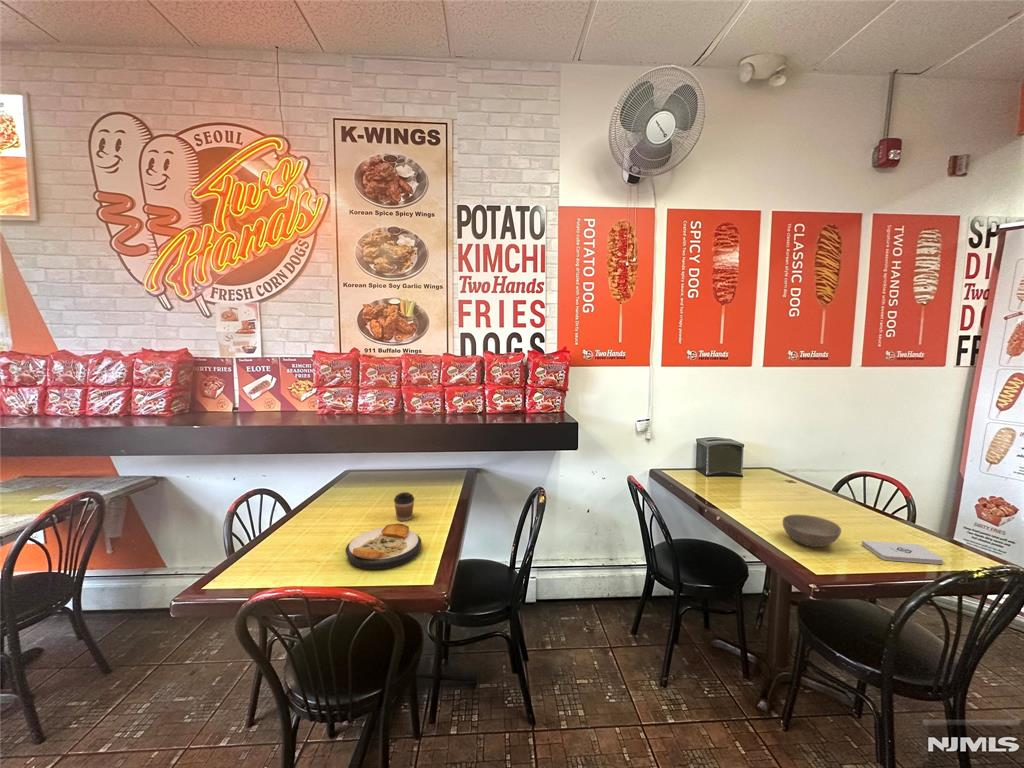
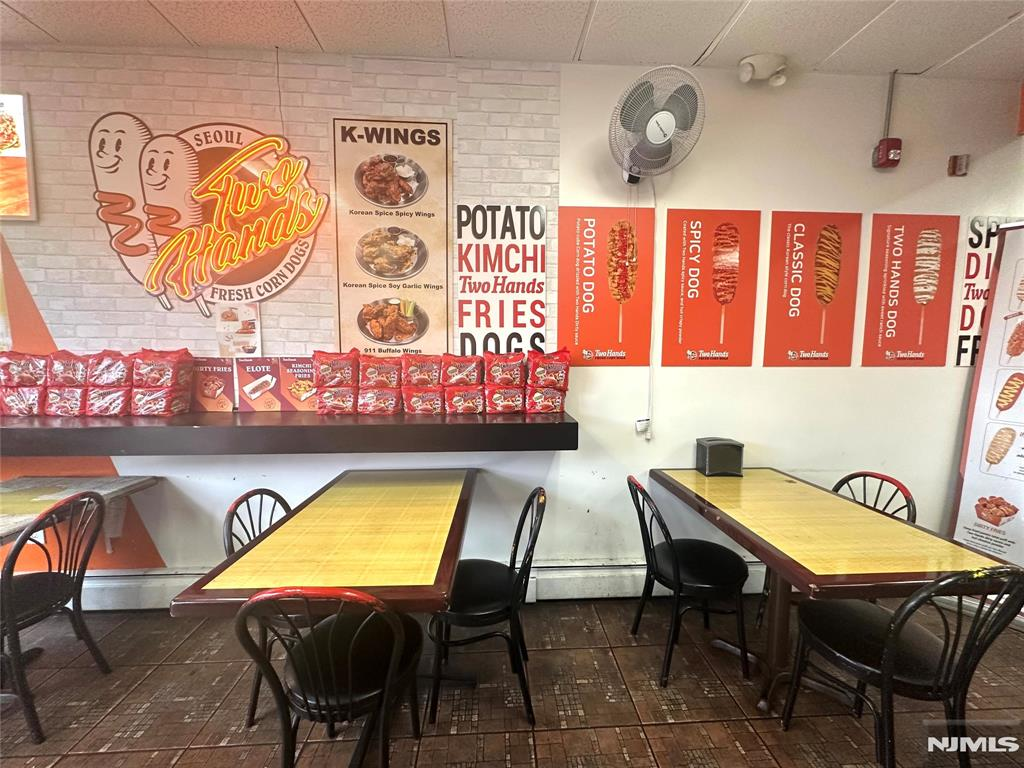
- notepad [861,540,944,565]
- coffee cup [393,491,415,522]
- bowl [782,514,842,548]
- plate [345,523,422,570]
